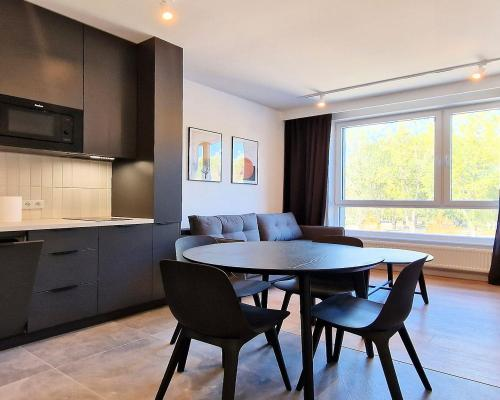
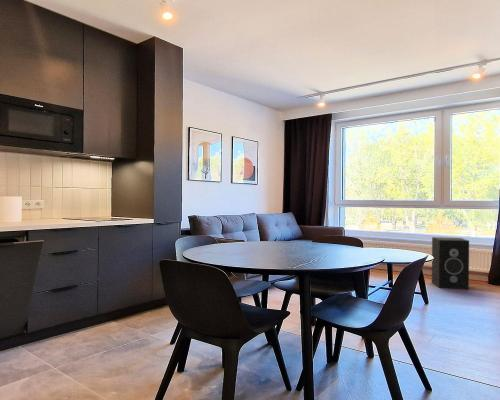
+ speaker [431,236,470,290]
